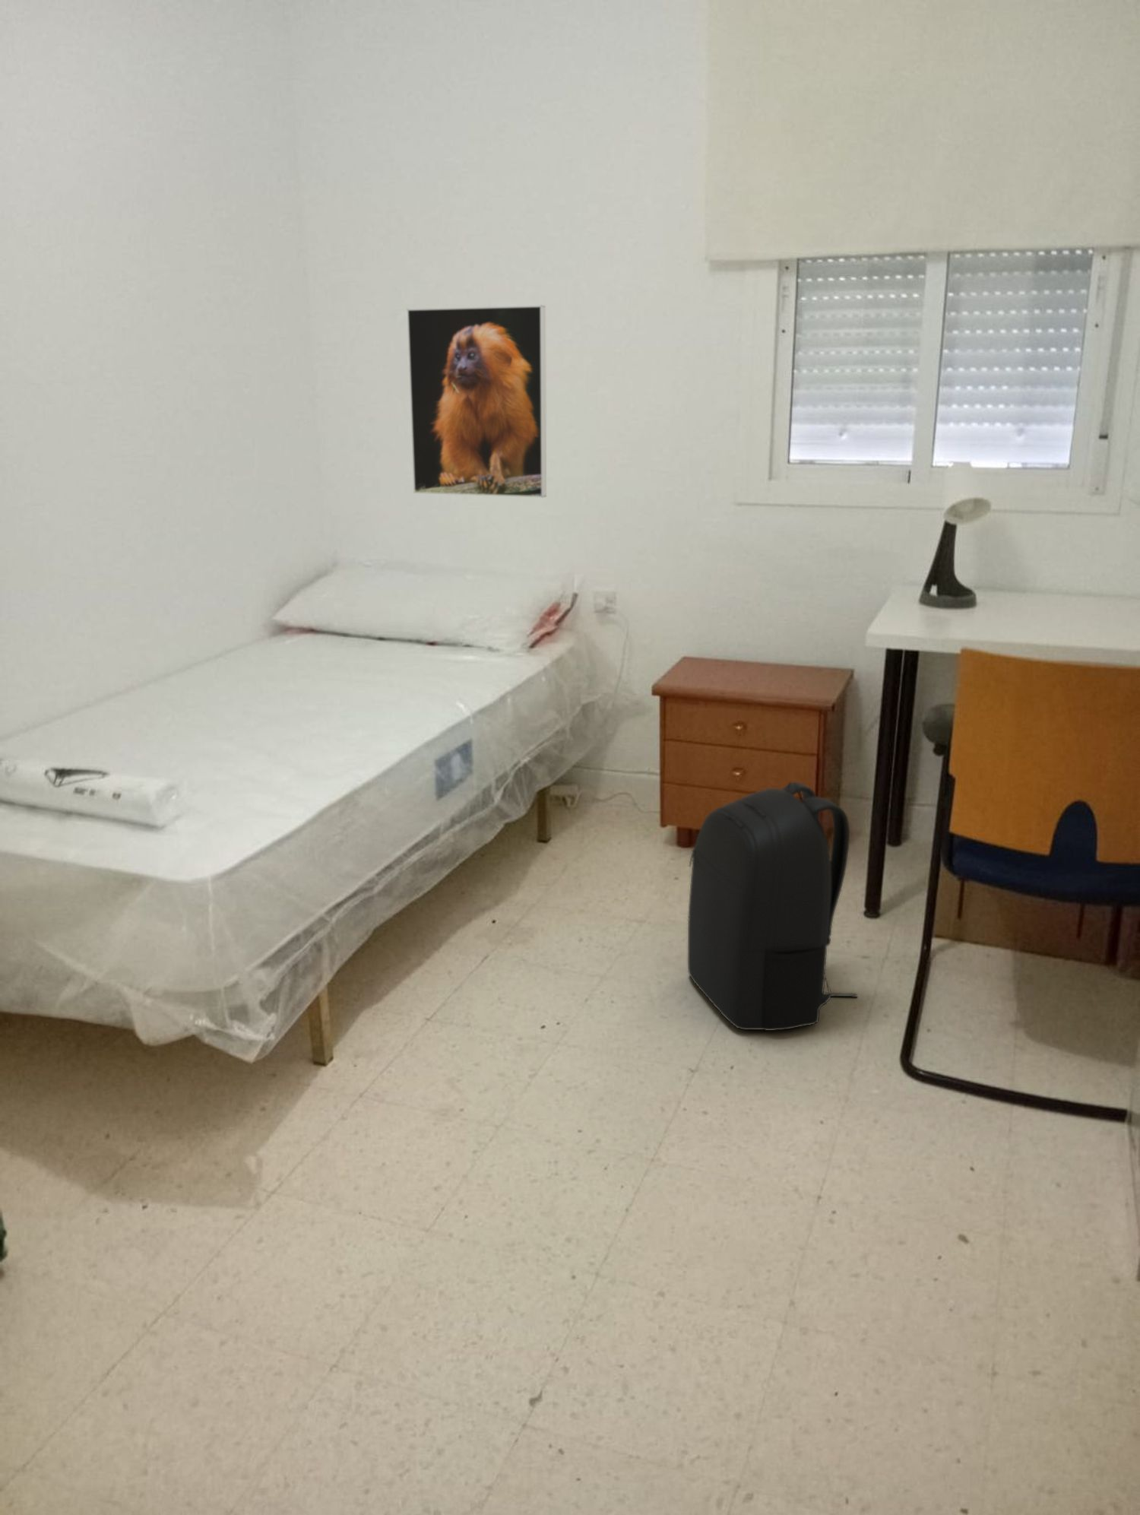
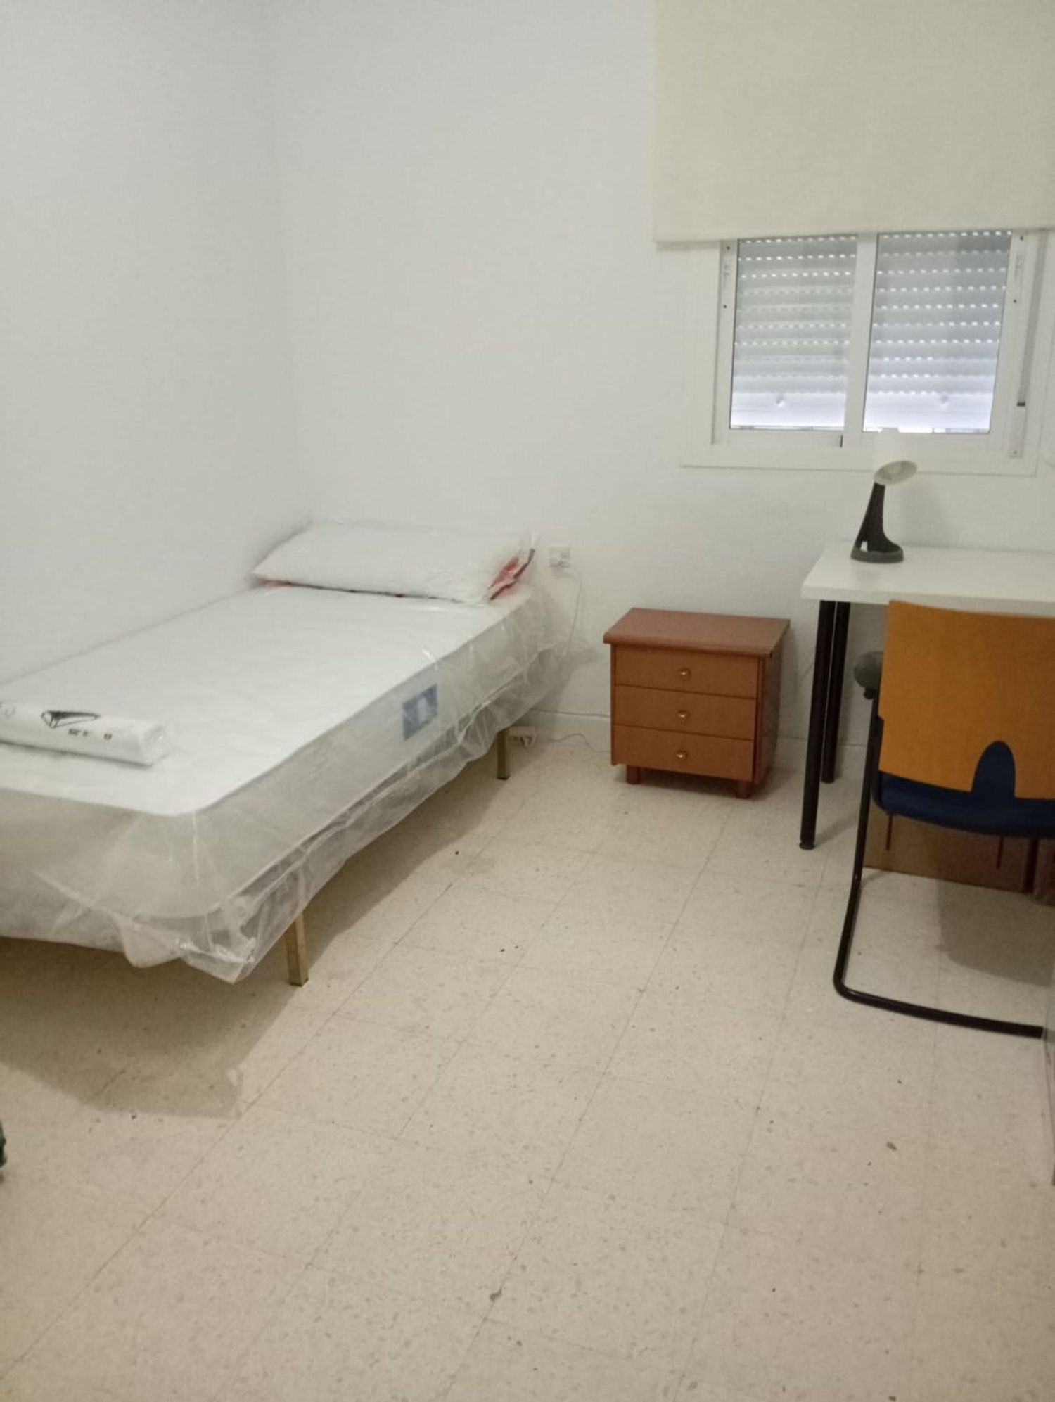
- backpack [687,781,859,1031]
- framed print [406,305,547,498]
